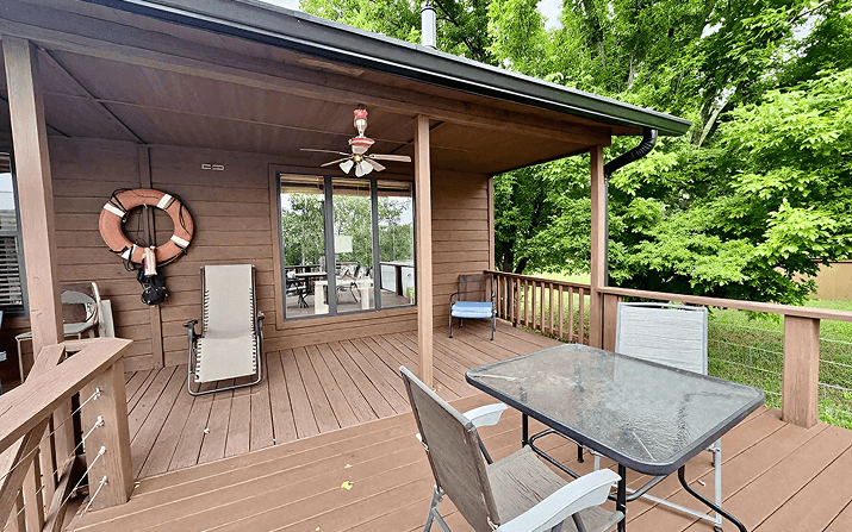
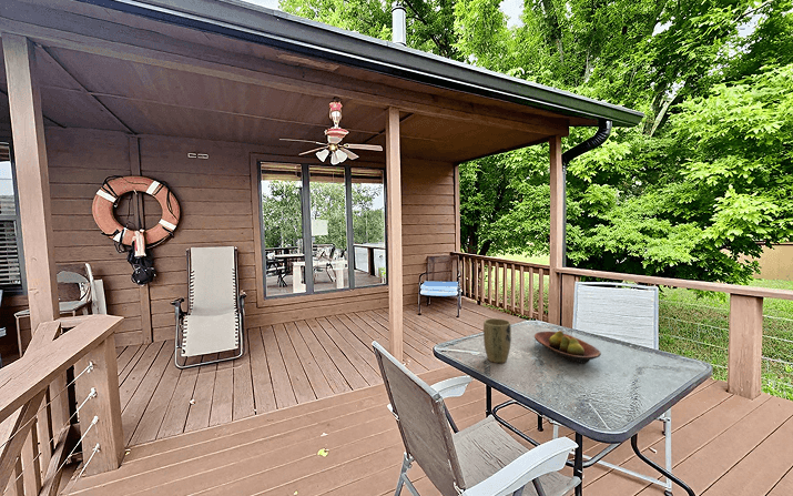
+ fruit bowl [533,330,602,365]
+ plant pot [482,317,512,364]
